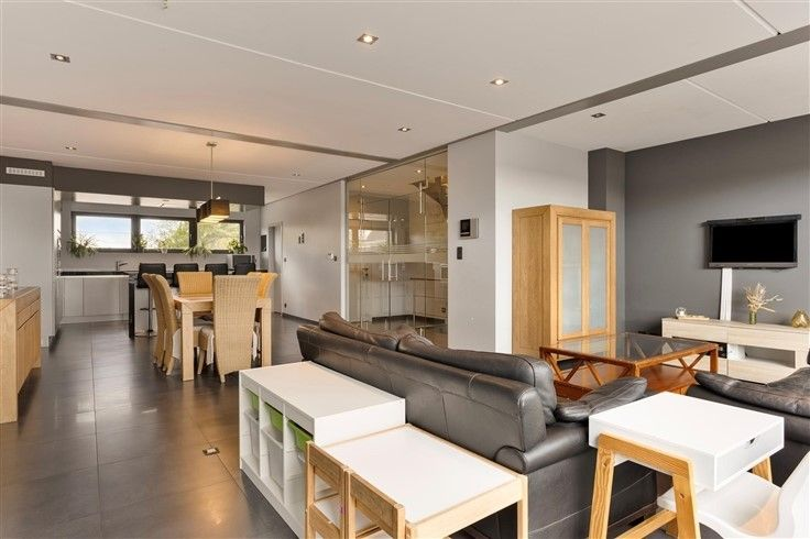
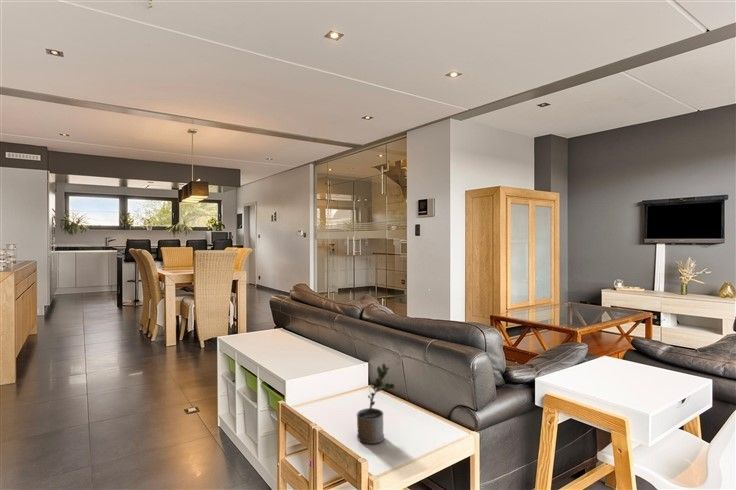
+ potted plant [356,363,396,445]
